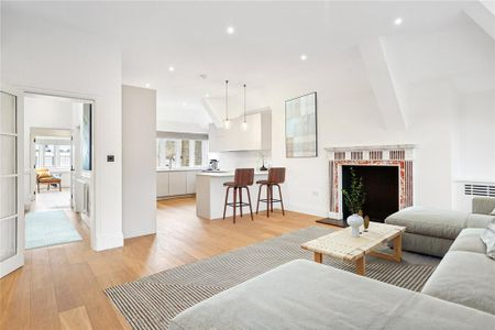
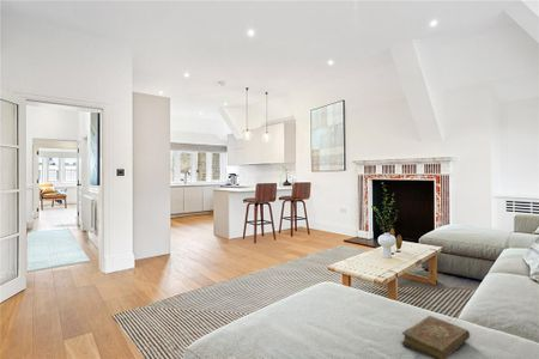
+ book [400,315,471,359]
